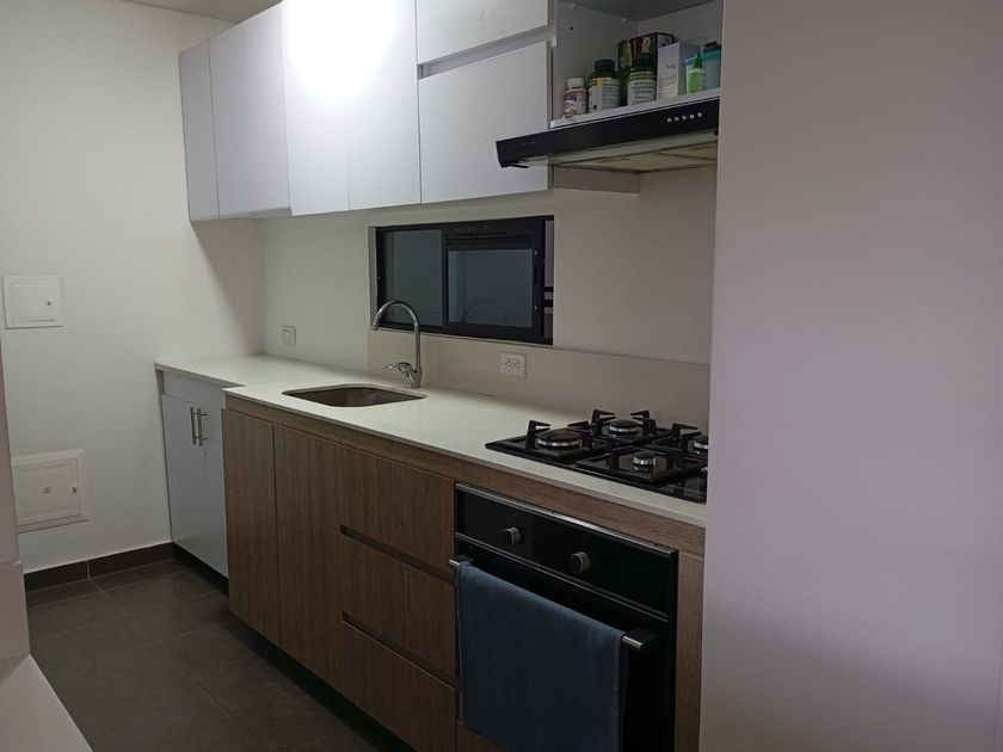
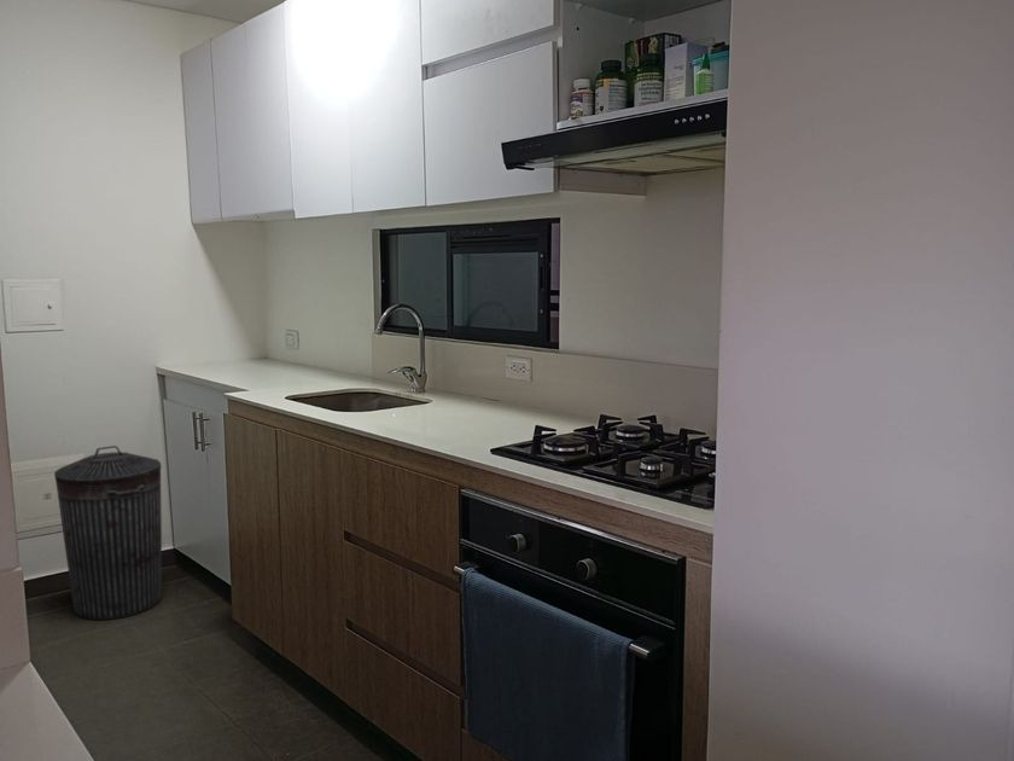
+ trash can [53,445,163,621]
